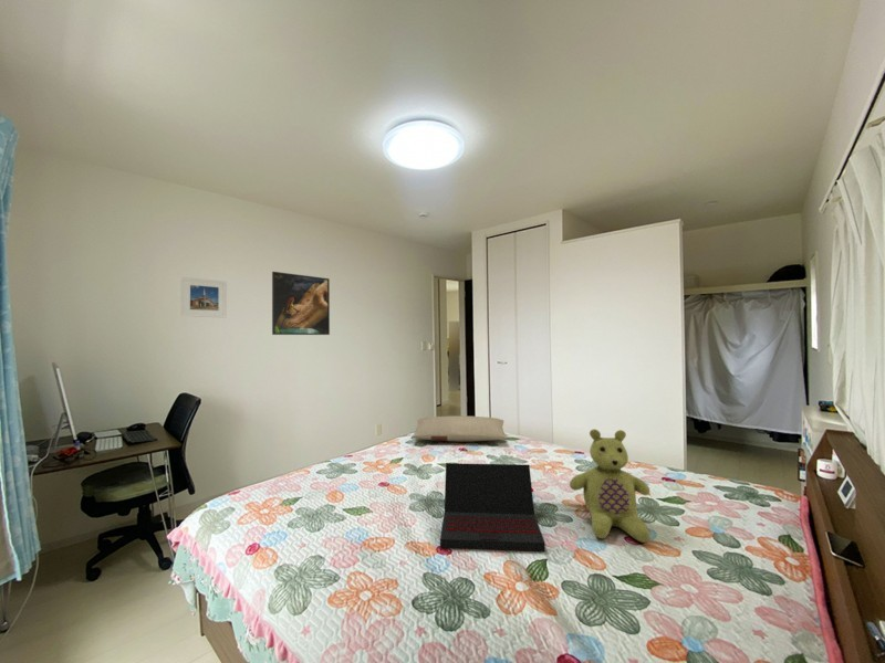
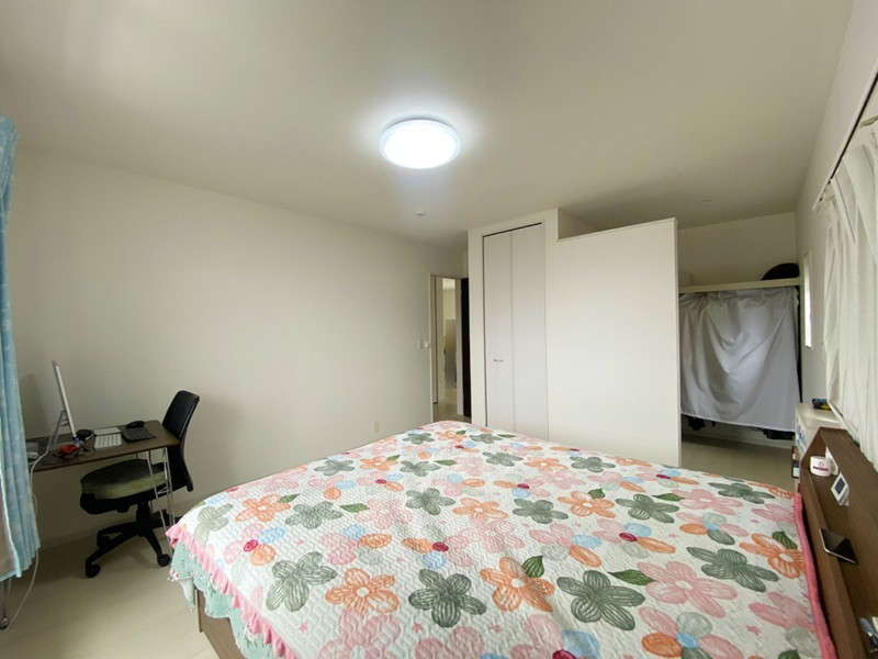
- pillow [410,414,509,443]
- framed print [180,276,228,319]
- stuffed bear [569,428,650,544]
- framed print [271,271,331,336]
- laptop [439,462,546,552]
